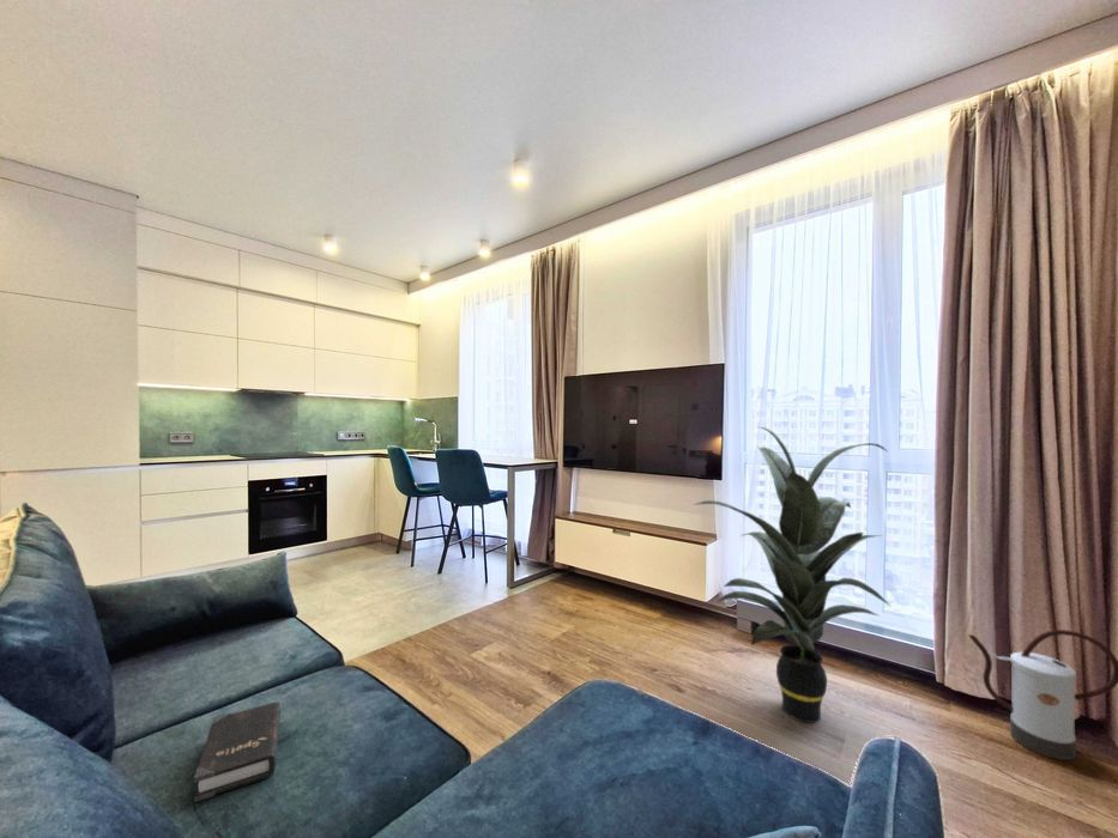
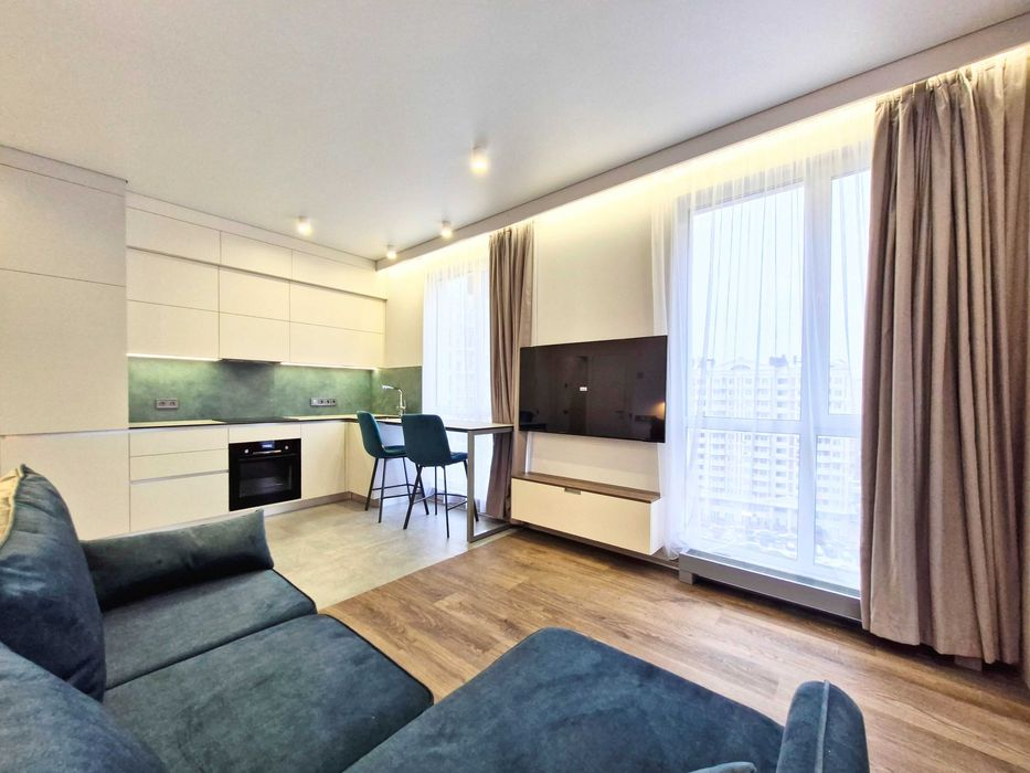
- indoor plant [691,426,893,724]
- hardback book [193,700,282,803]
- watering can [967,628,1118,761]
